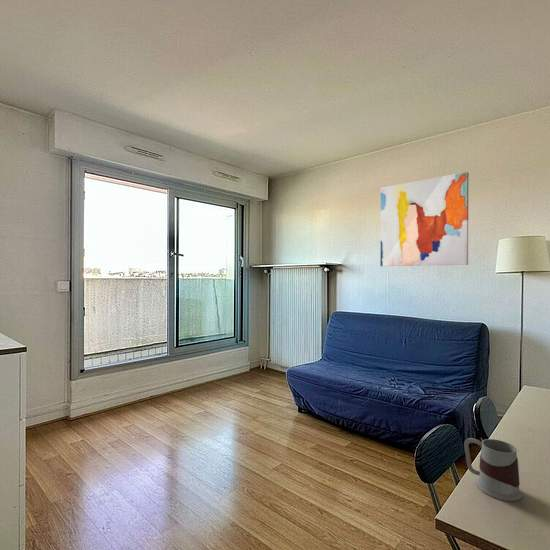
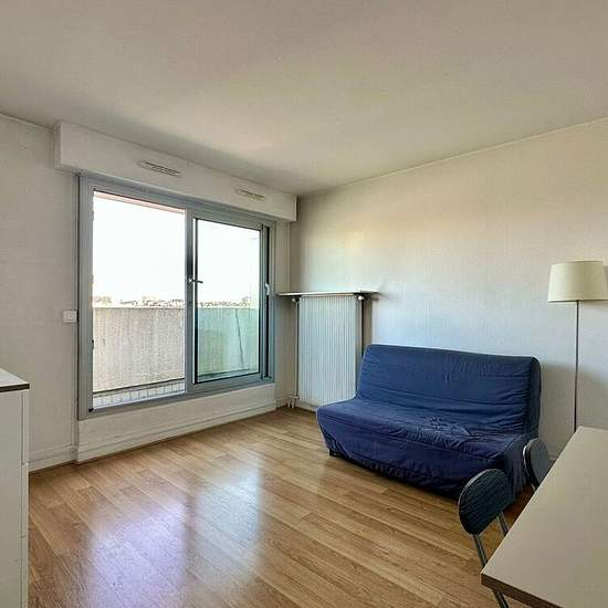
- mug [463,437,523,502]
- wall art [379,171,470,267]
